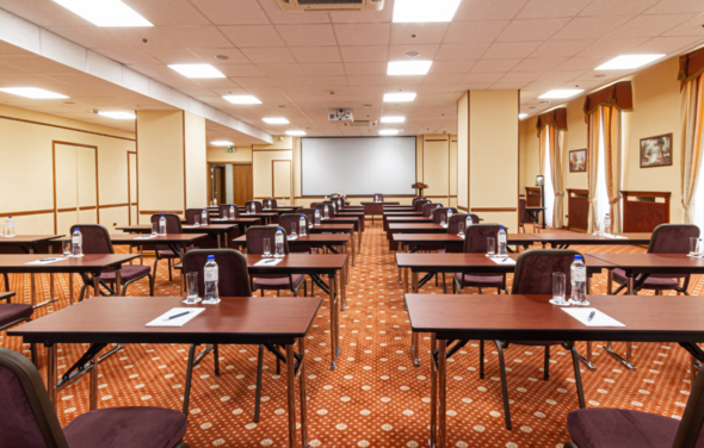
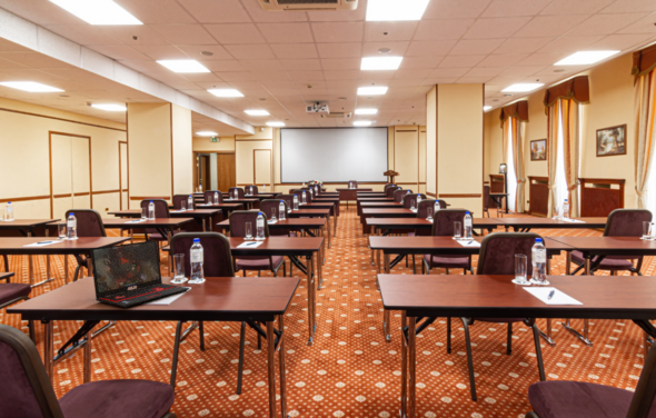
+ laptop [89,239,191,309]
